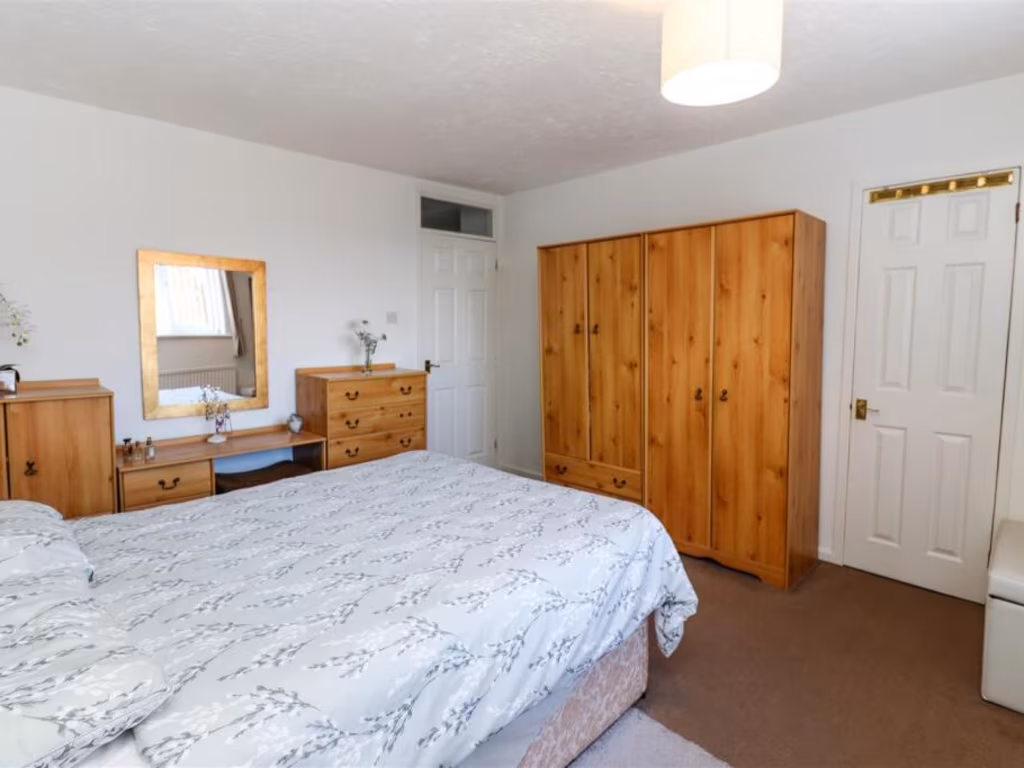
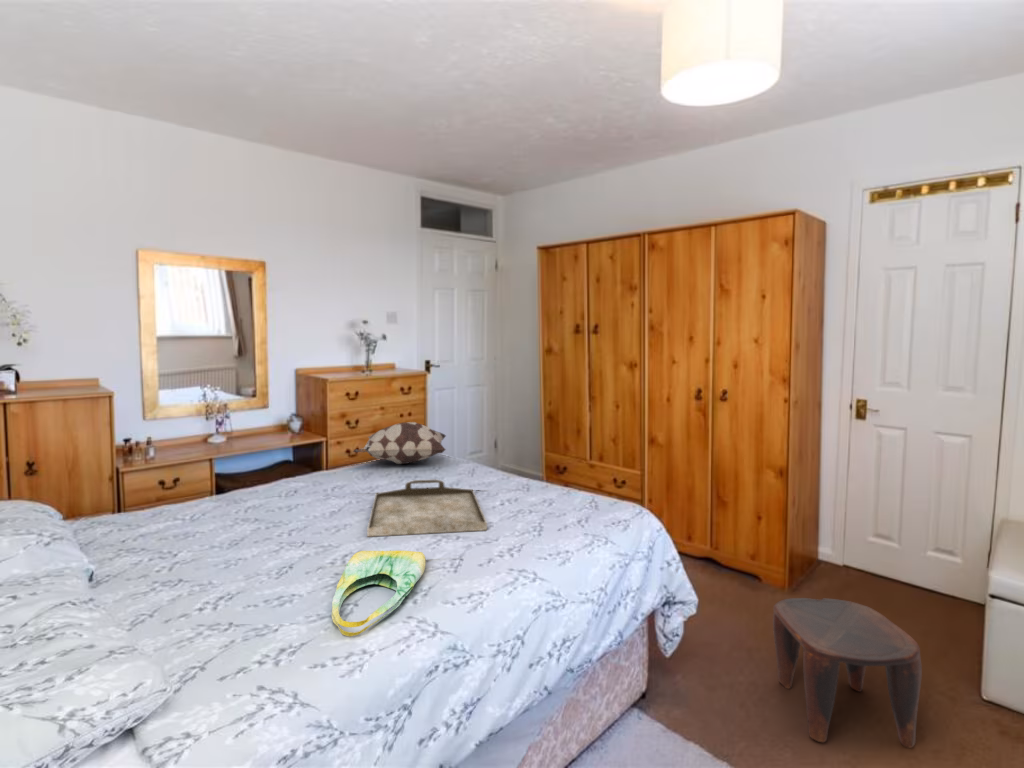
+ stool [772,597,923,749]
+ decorative pillow [352,421,447,465]
+ serving tray [366,478,488,538]
+ tote bag [331,550,427,637]
